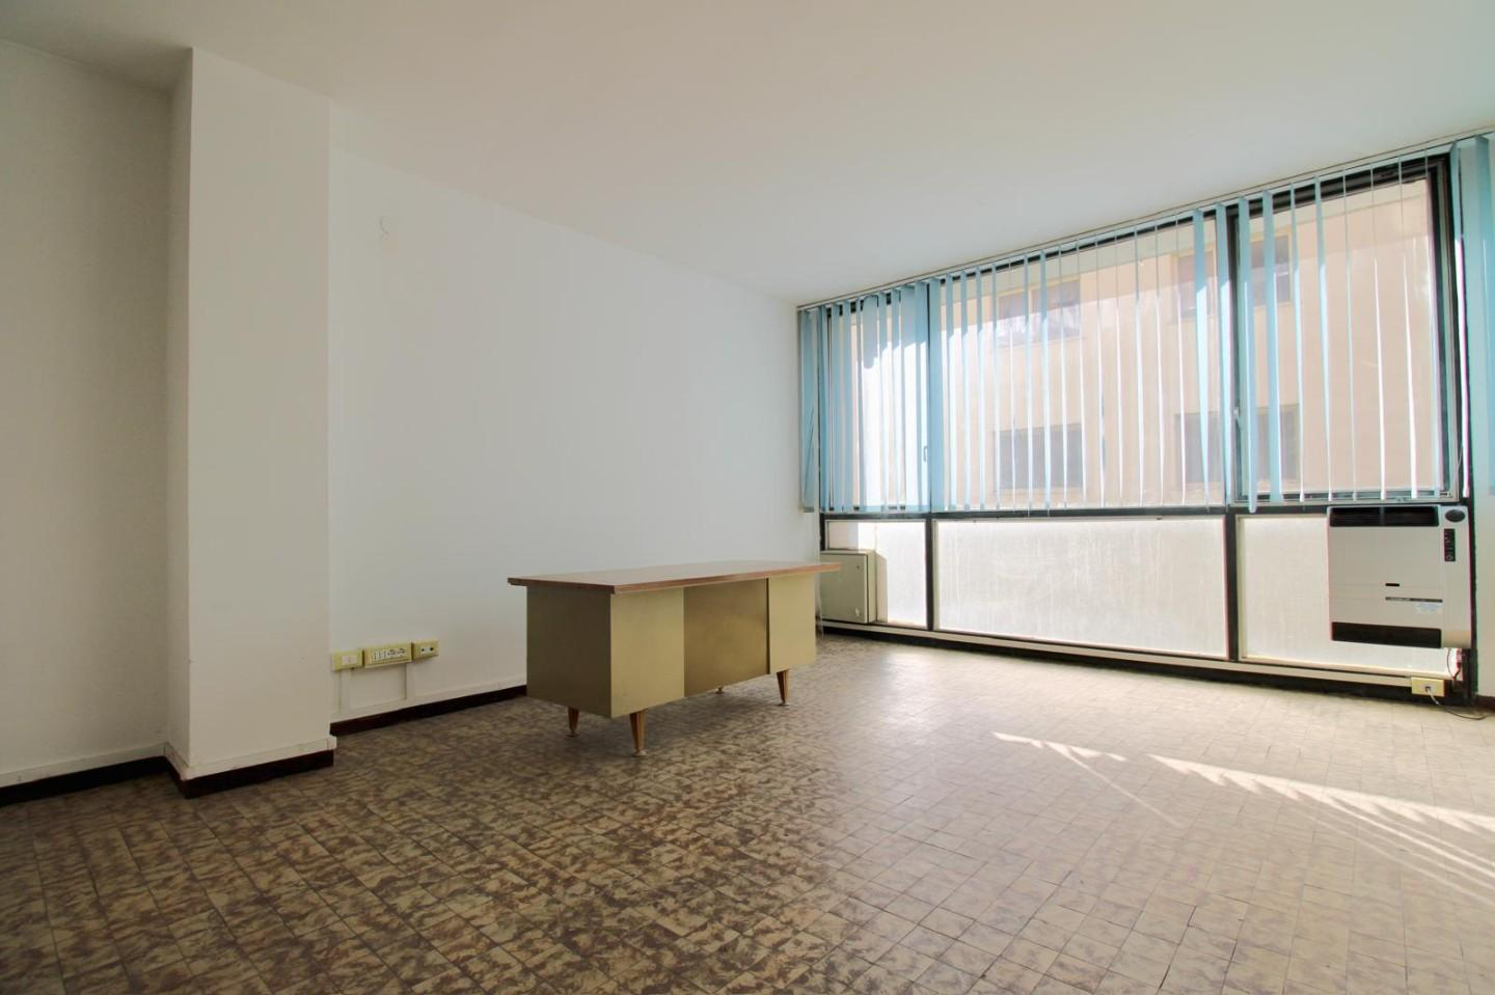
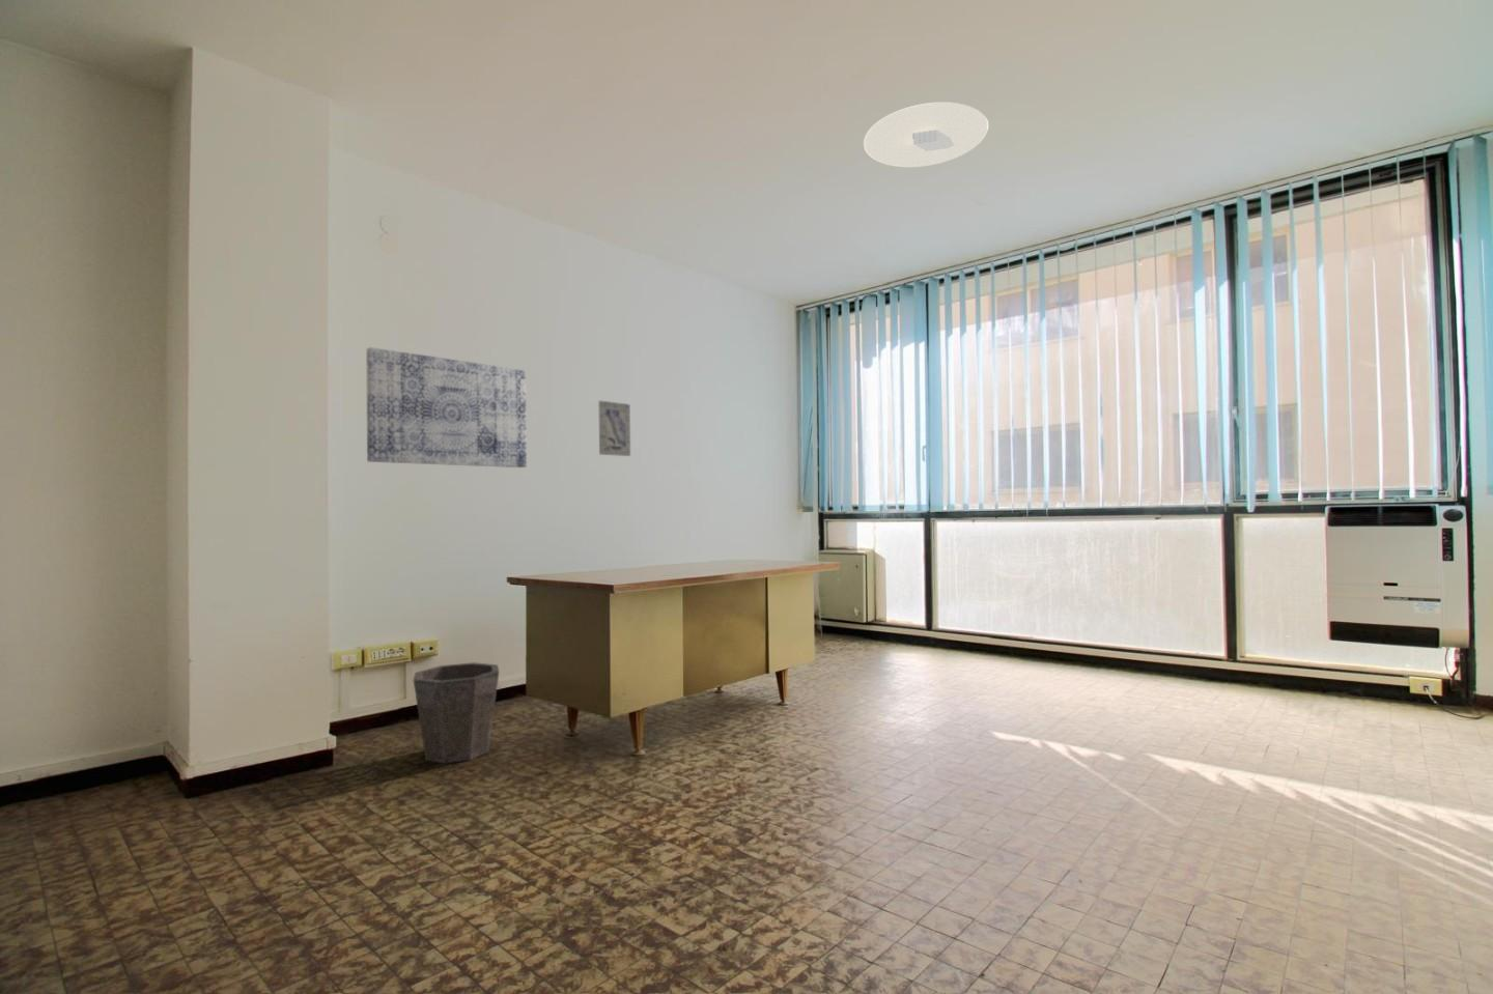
+ wall art [366,346,528,468]
+ ceiling light [863,102,989,168]
+ waste bin [412,661,500,764]
+ wall art [598,400,631,457]
